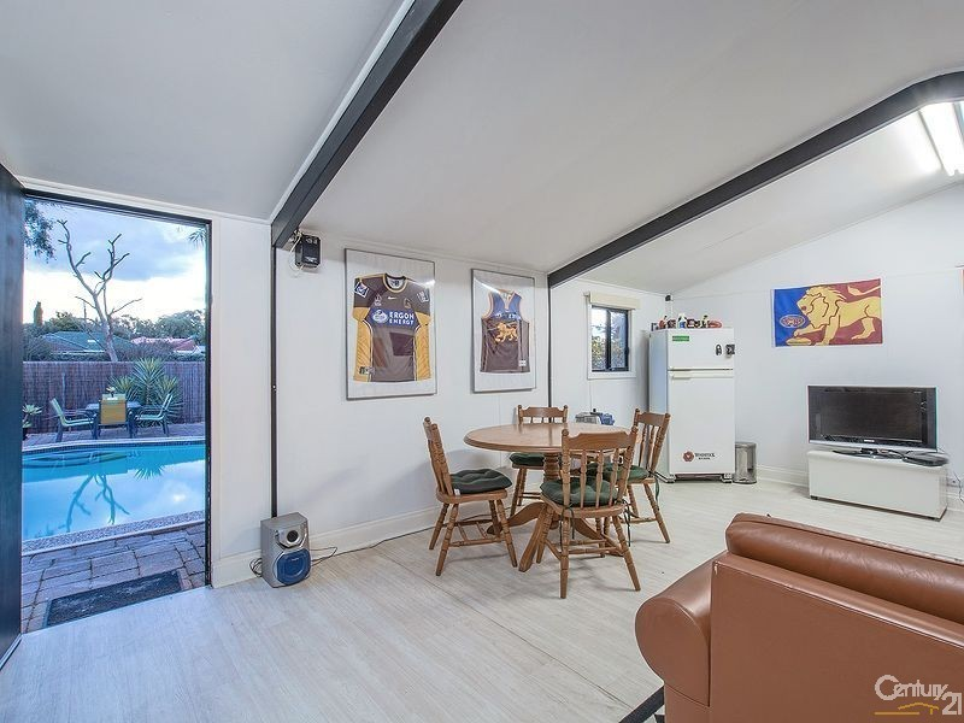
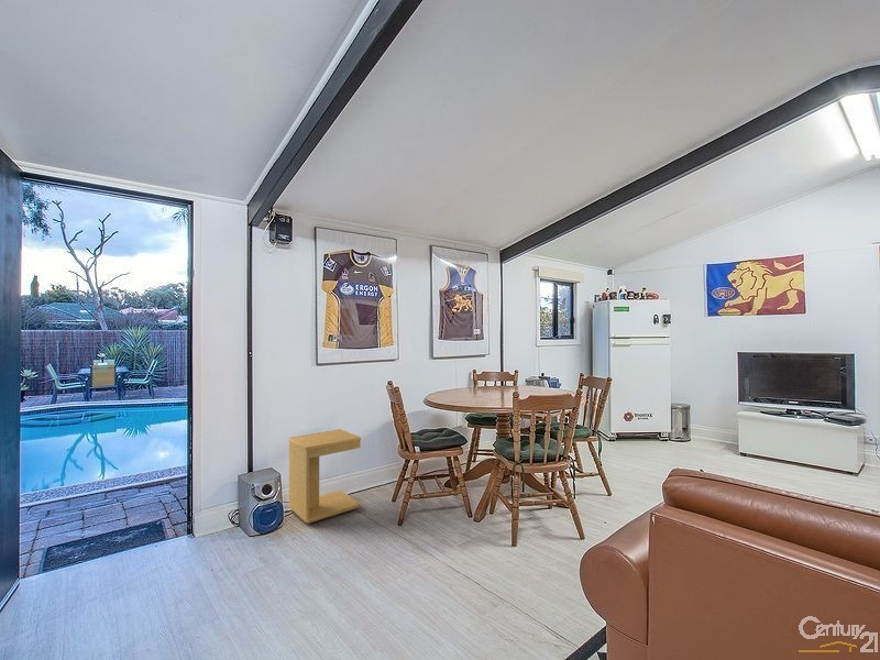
+ side table [288,428,362,525]
